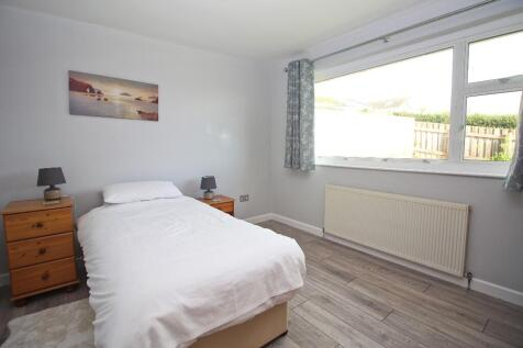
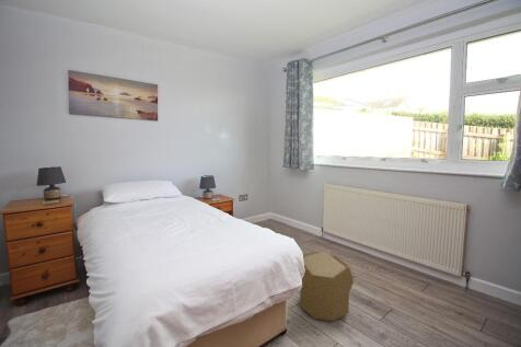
+ pouf [299,251,355,322]
